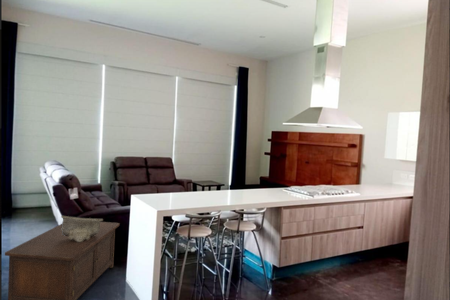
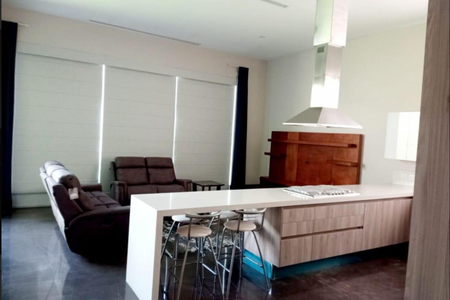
- decorative bowl [60,215,104,242]
- cabinet [4,221,120,300]
